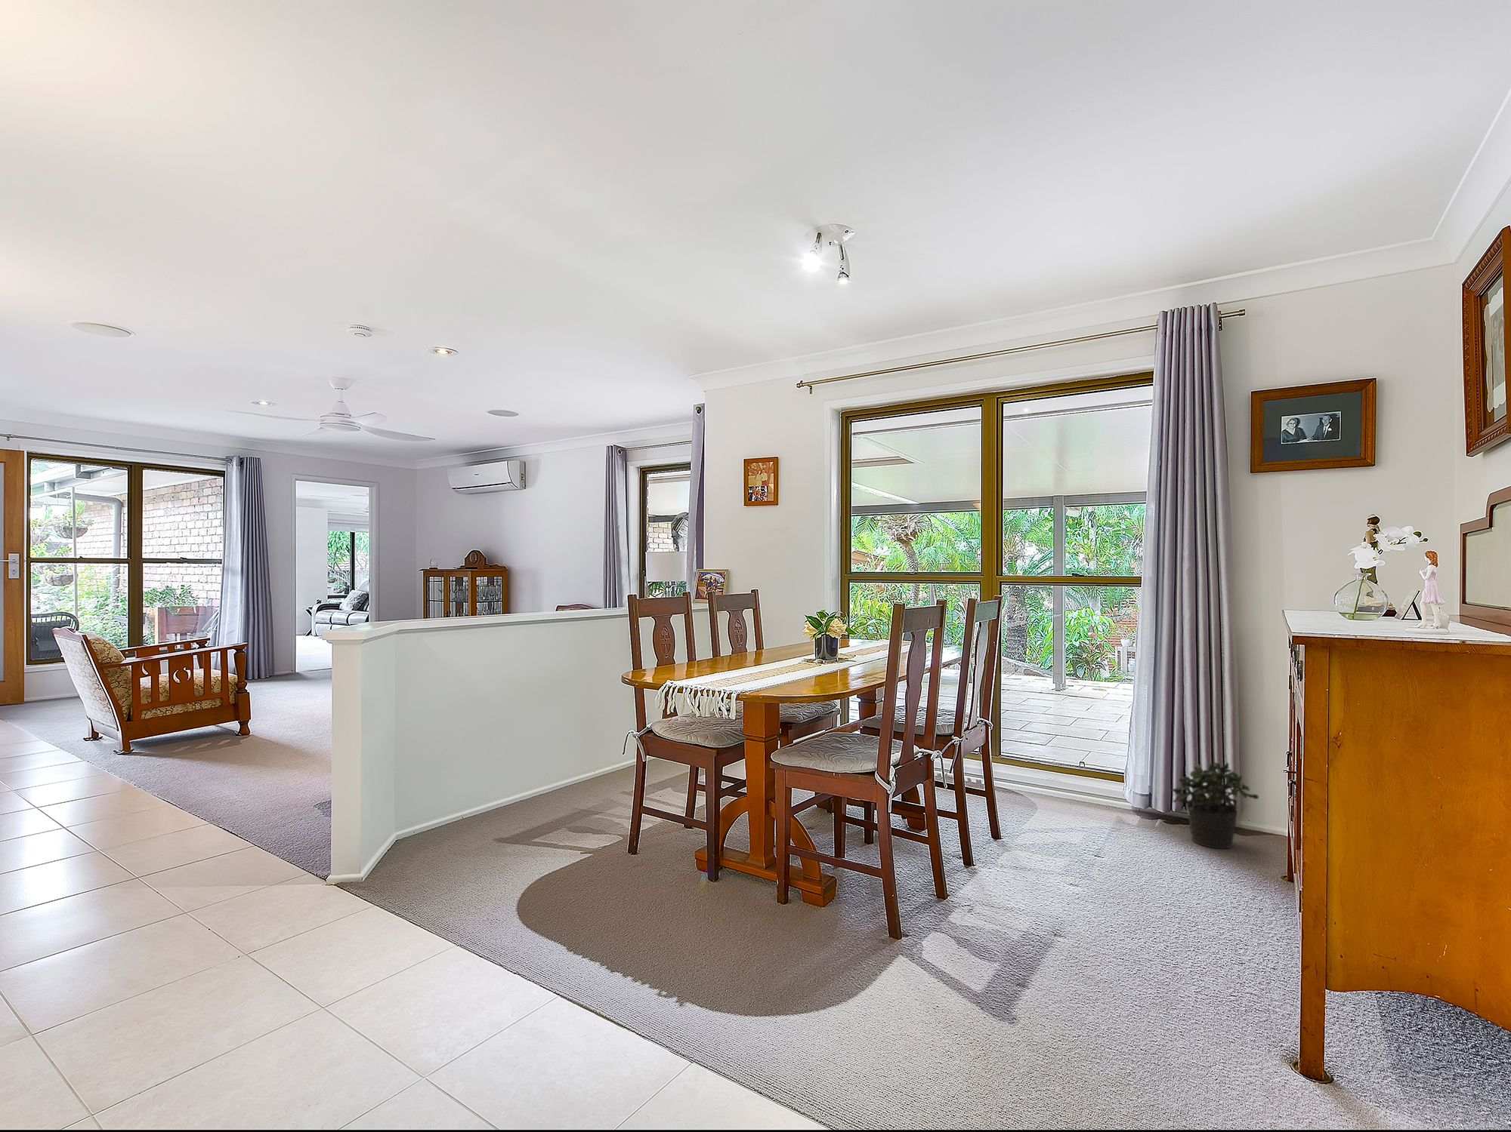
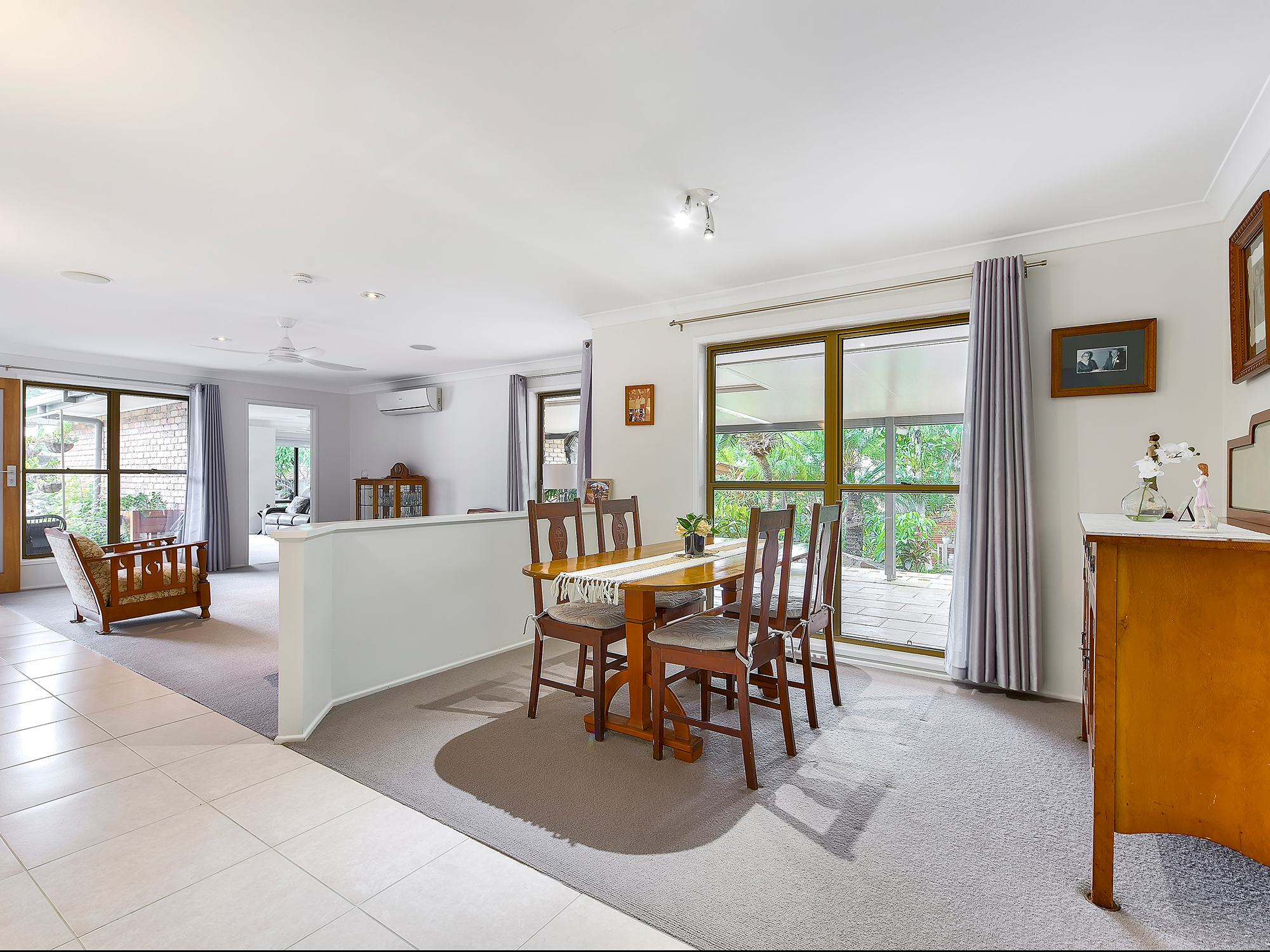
- potted plant [1171,761,1260,850]
